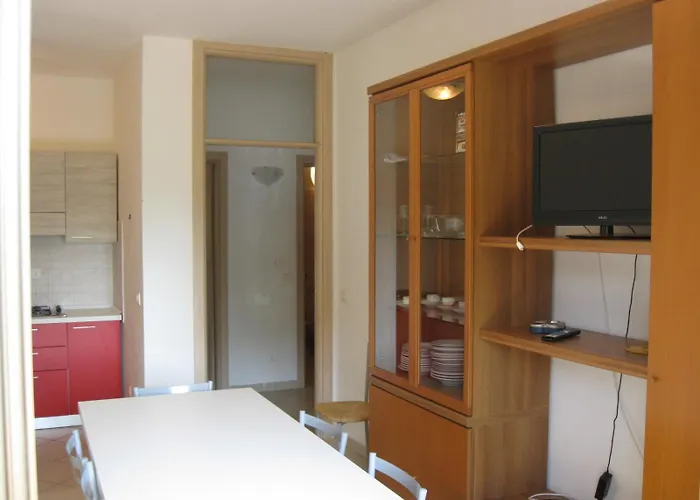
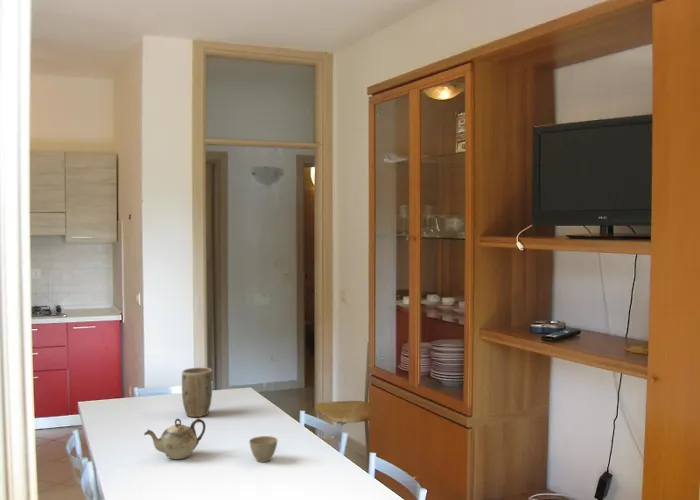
+ plant pot [181,366,214,418]
+ flower pot [248,435,278,463]
+ teapot [143,417,207,460]
